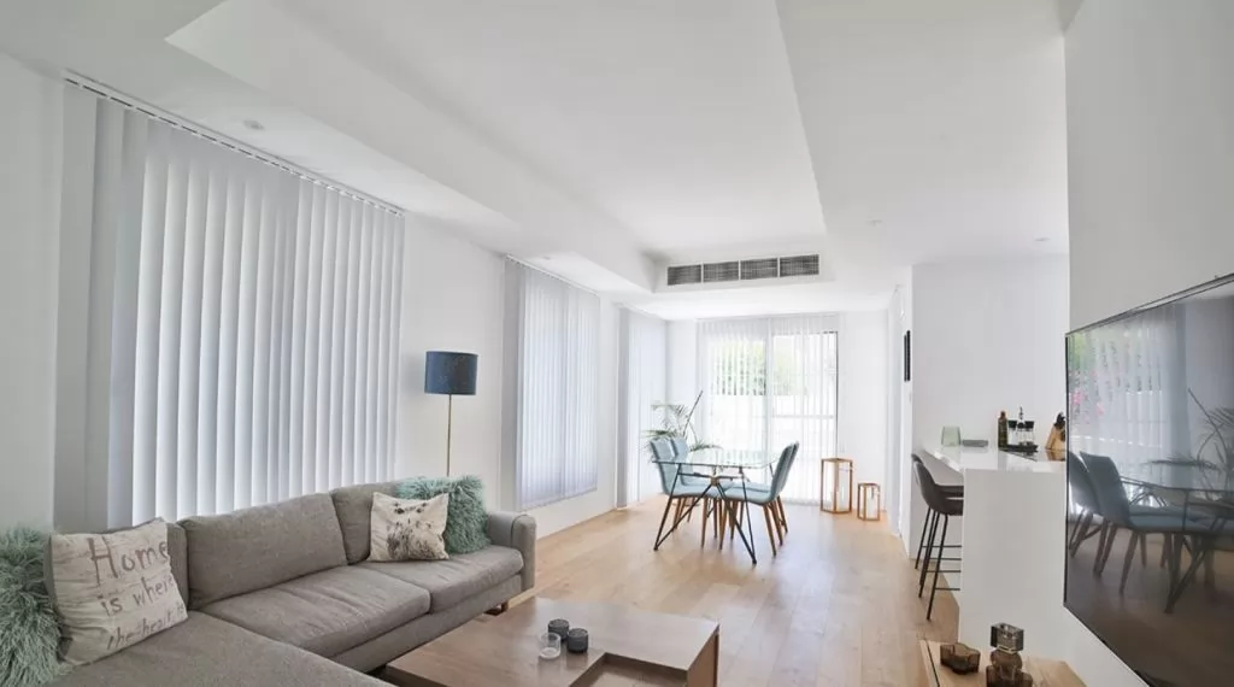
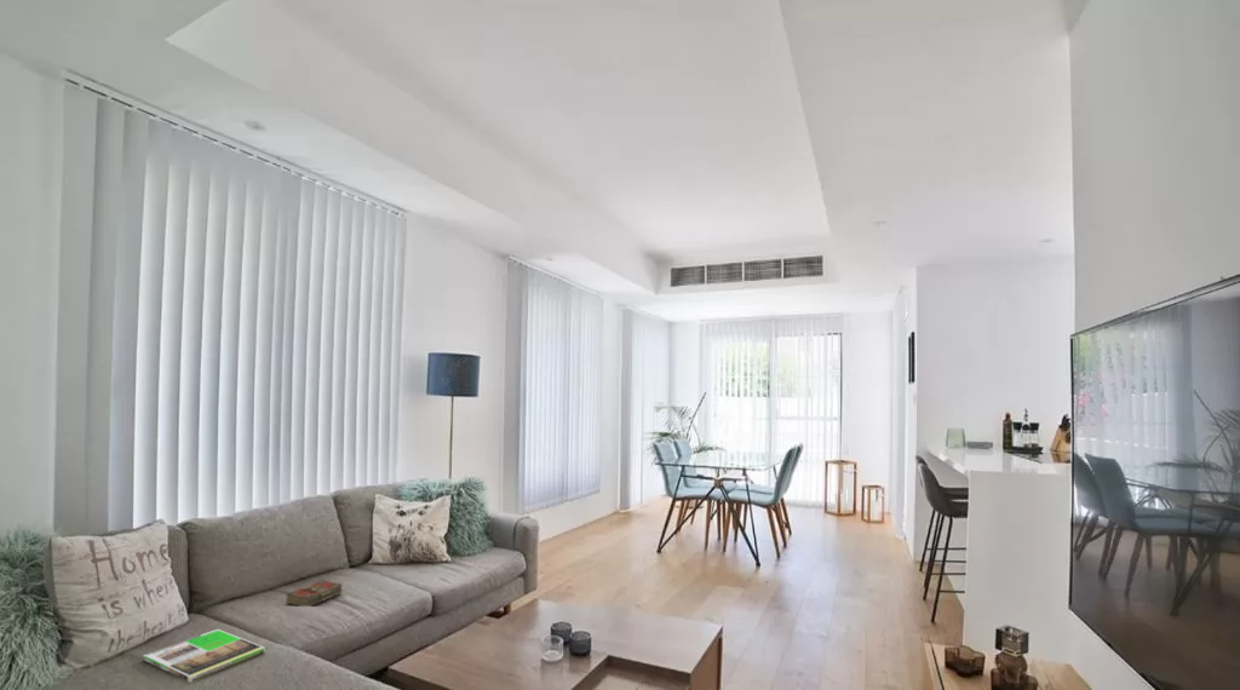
+ book [285,579,344,608]
+ magazine [142,628,266,684]
